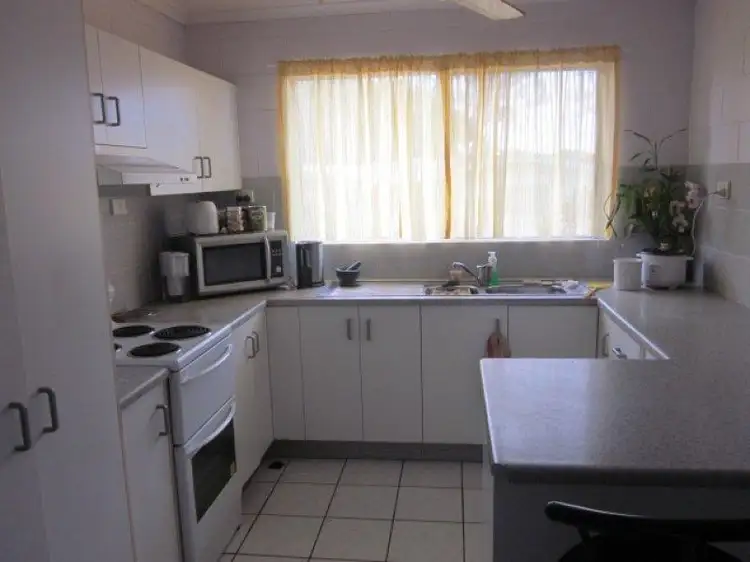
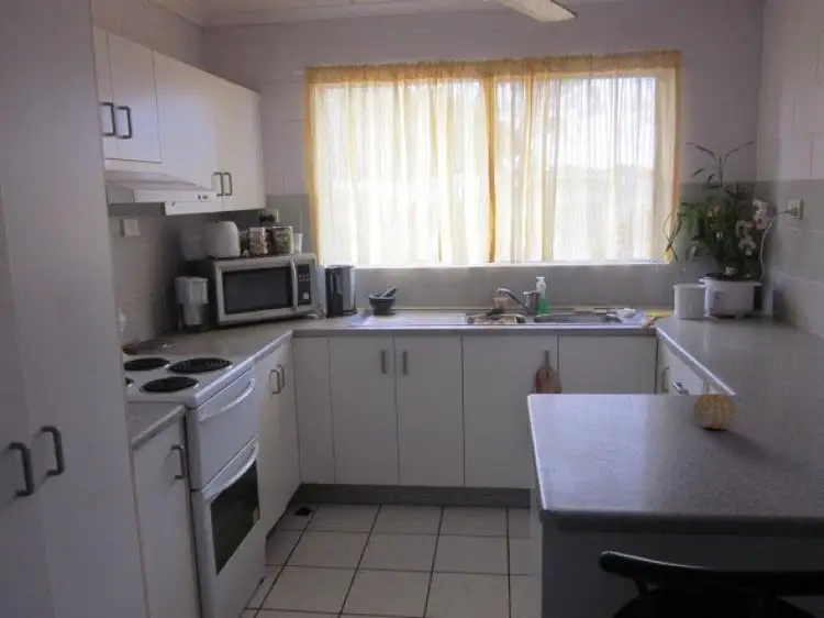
+ fruit [691,393,737,430]
